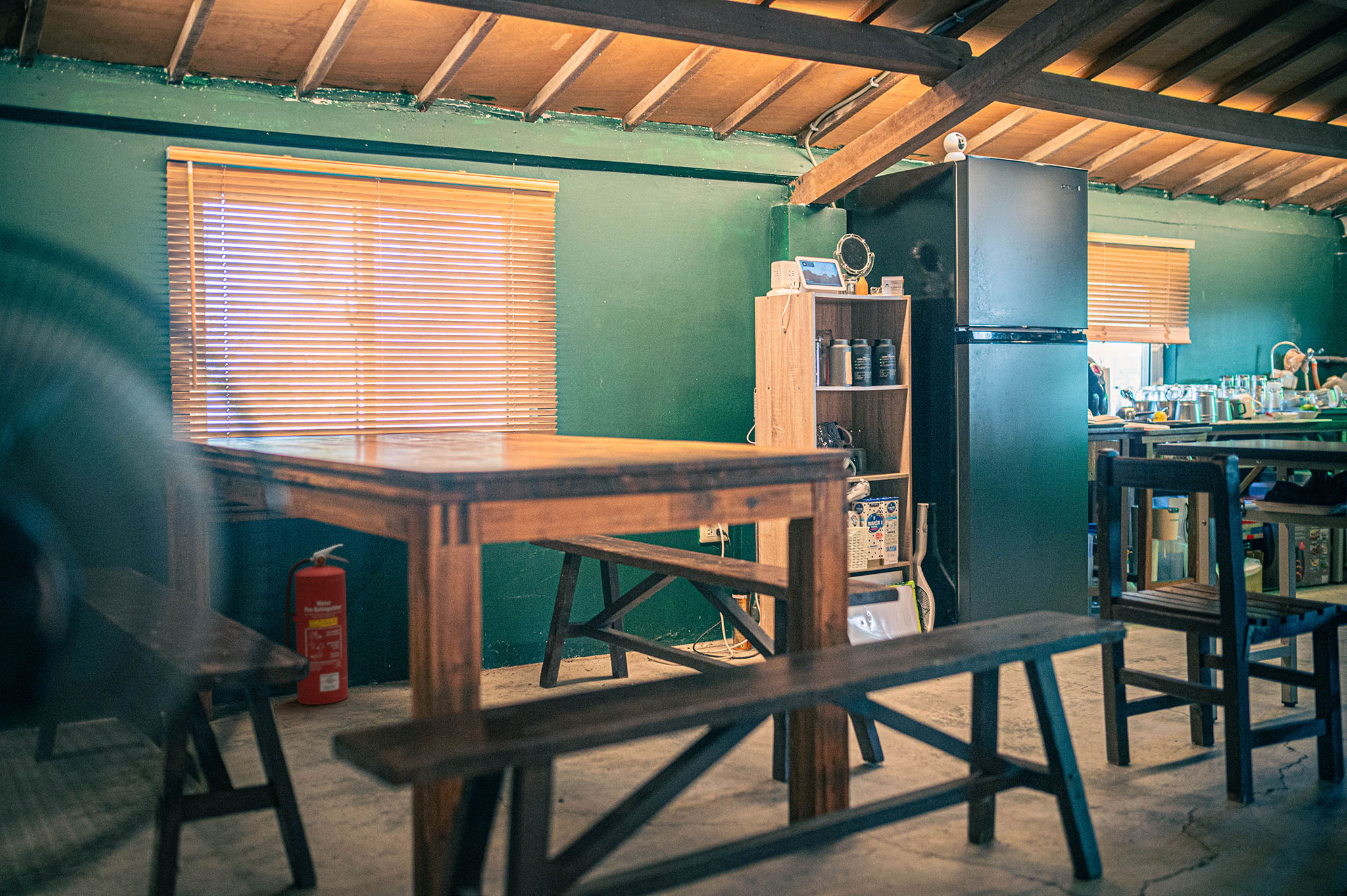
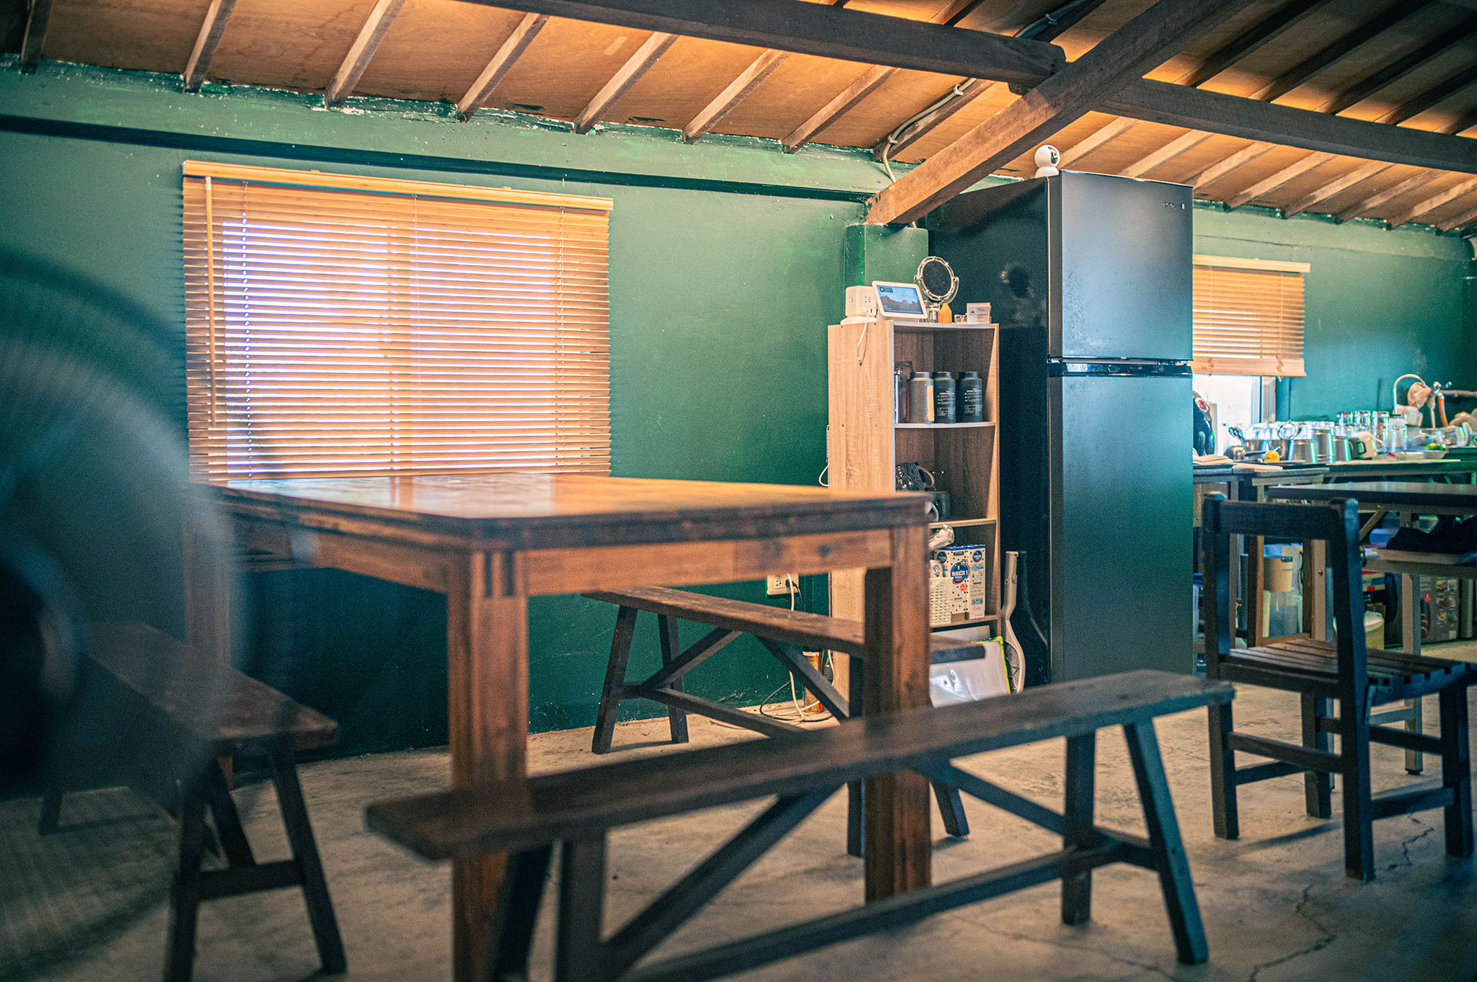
- fire extinguisher [279,544,349,705]
